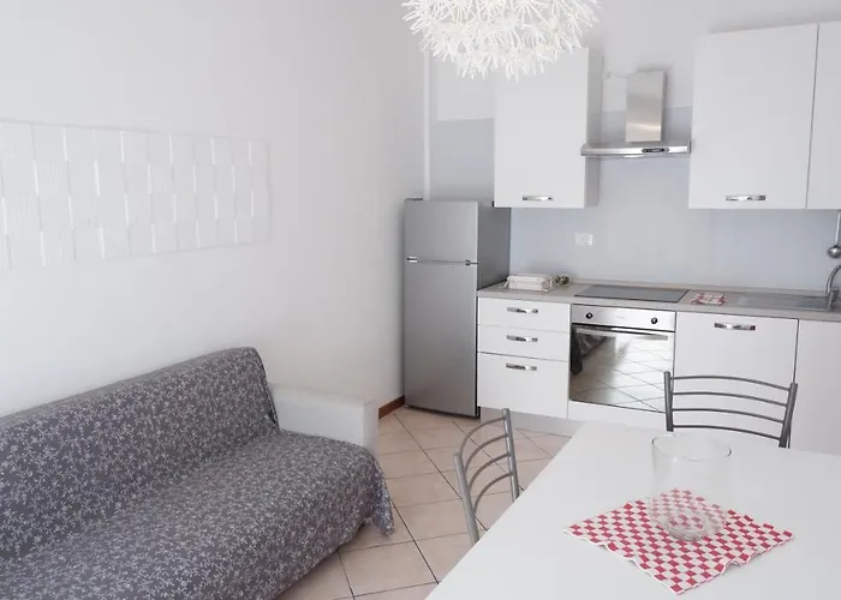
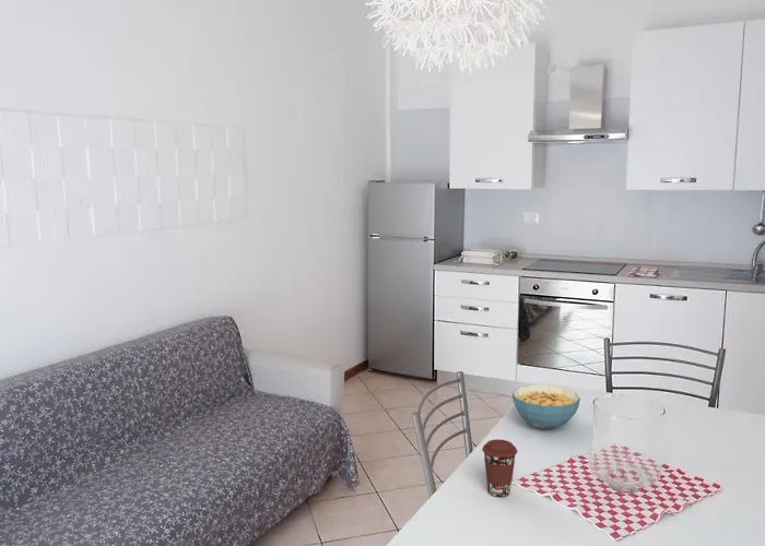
+ coffee cup [481,438,518,498]
+ cereal bowl [511,384,581,430]
